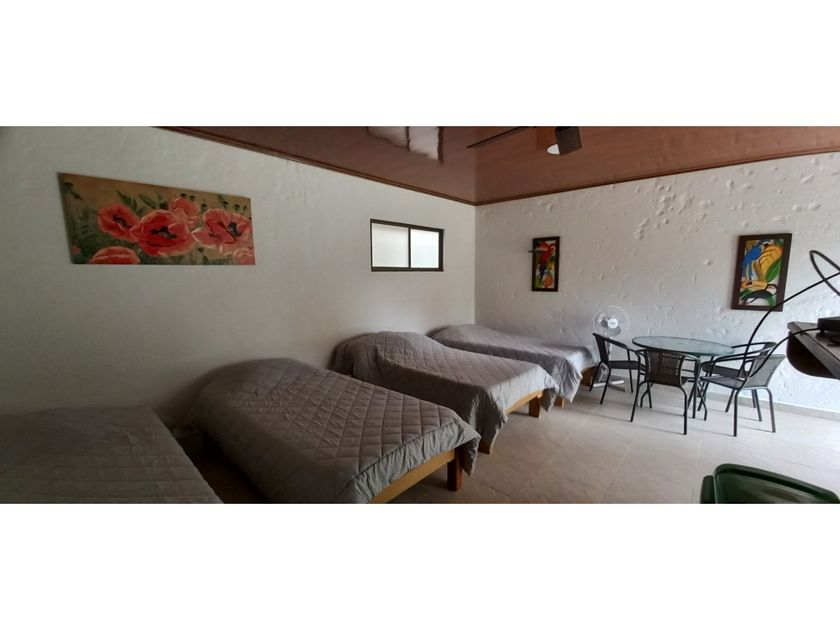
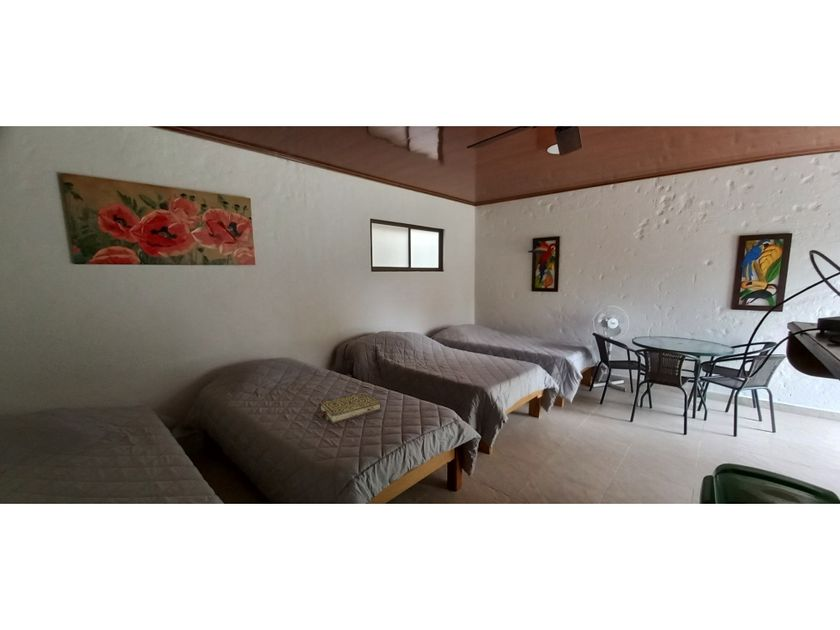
+ book [318,391,382,425]
